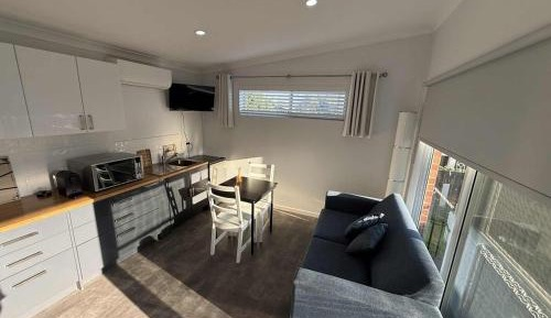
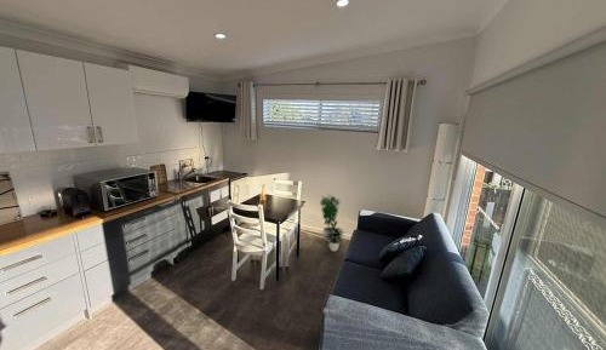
+ potted plant [319,193,344,252]
